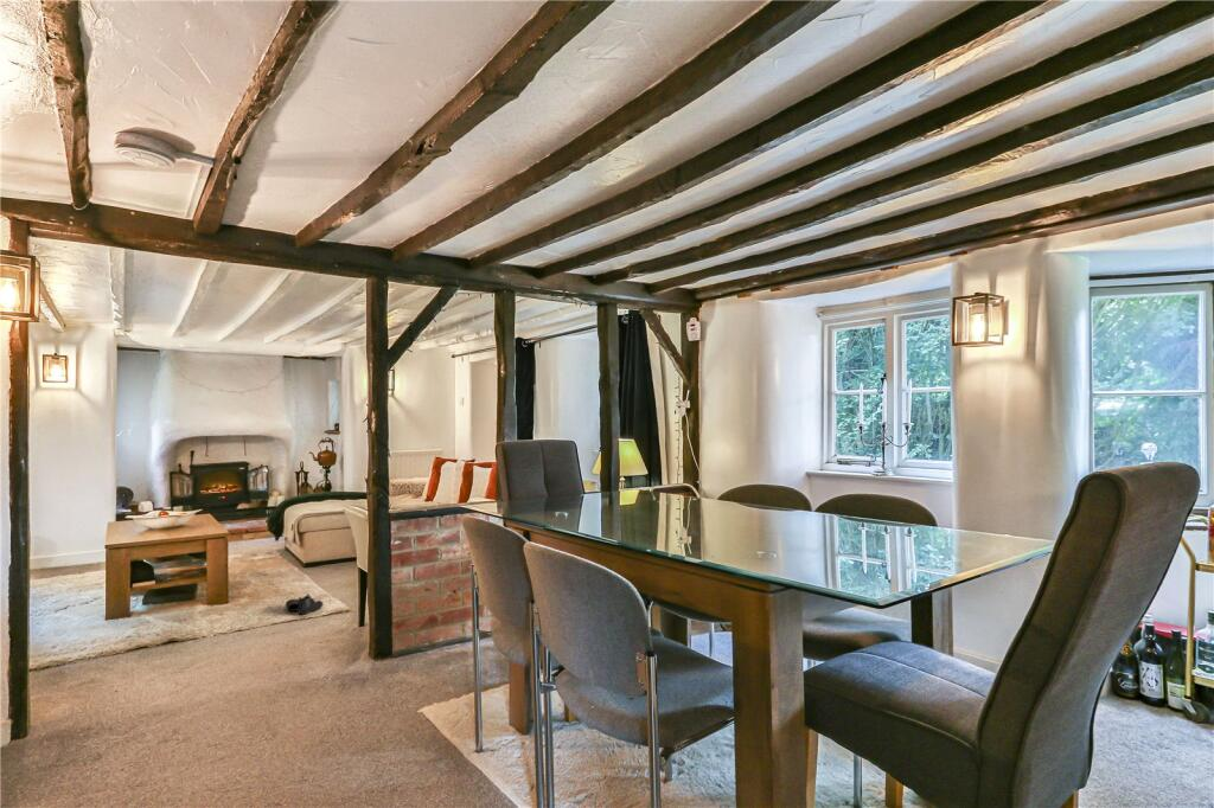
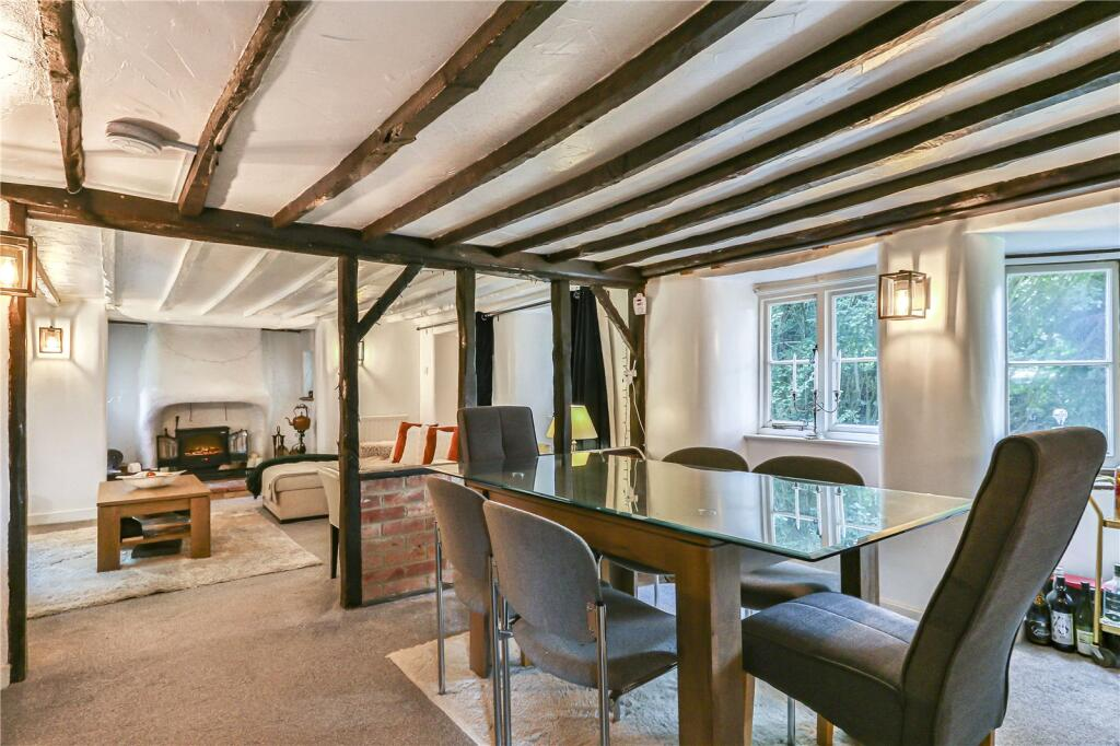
- boots [285,592,325,616]
